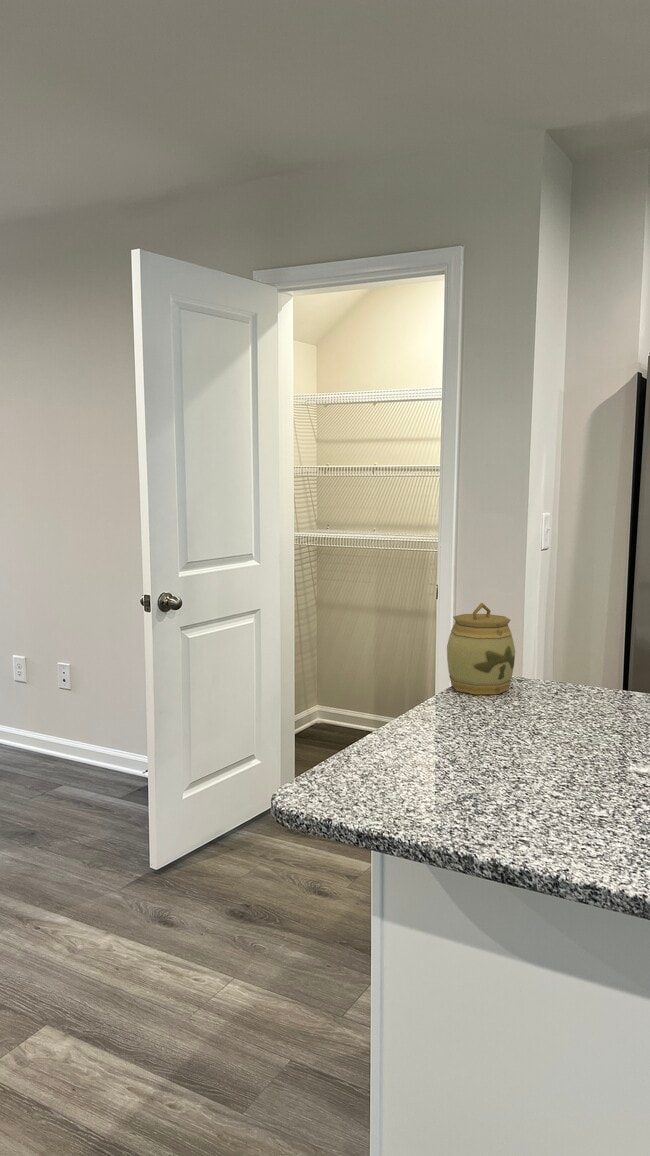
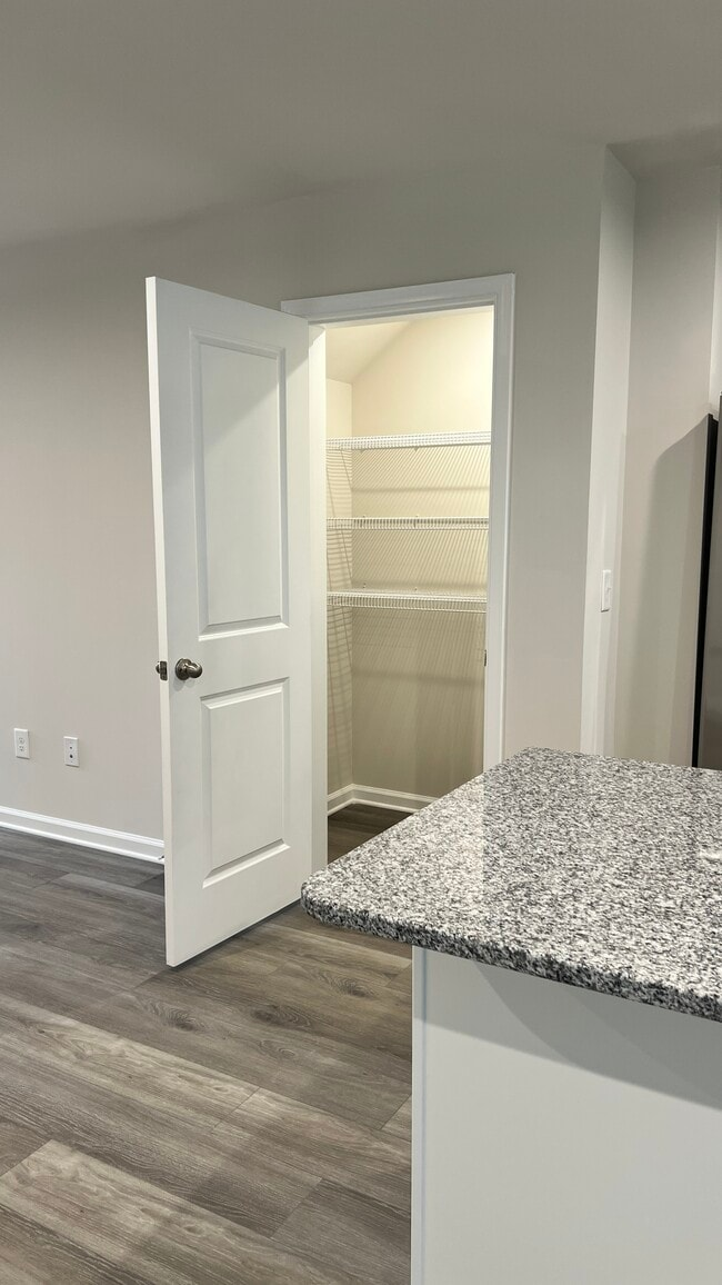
- jar [446,602,516,695]
